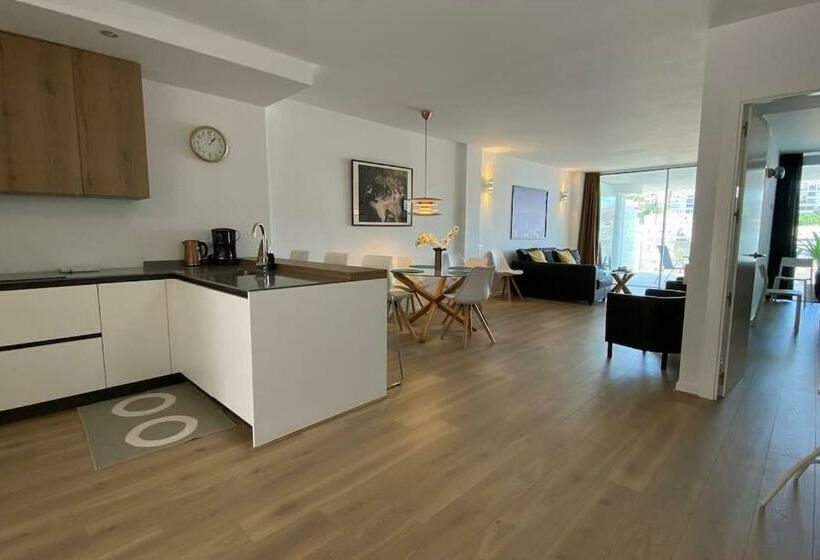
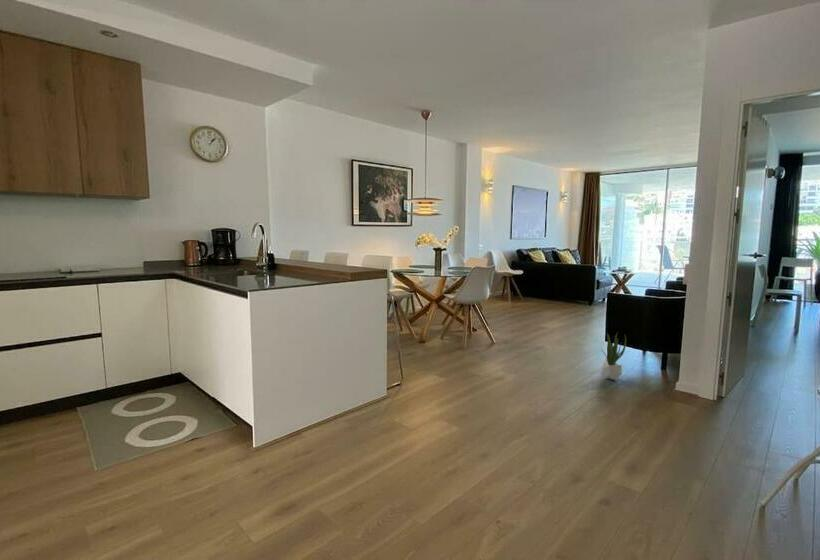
+ potted plant [600,331,627,381]
